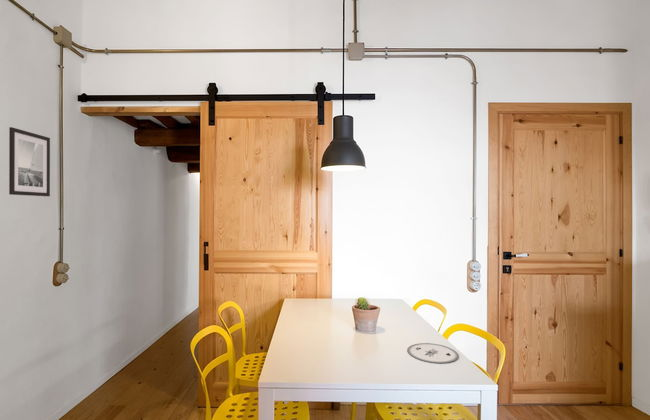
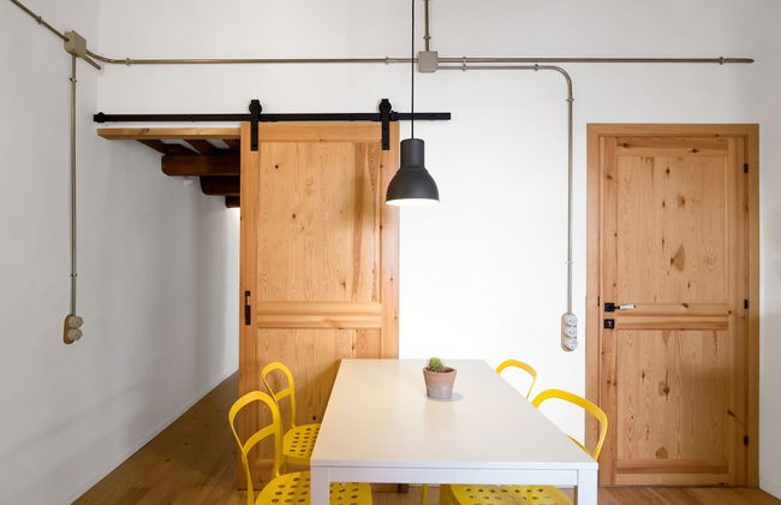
- wall art [8,126,51,197]
- plate [406,342,460,364]
